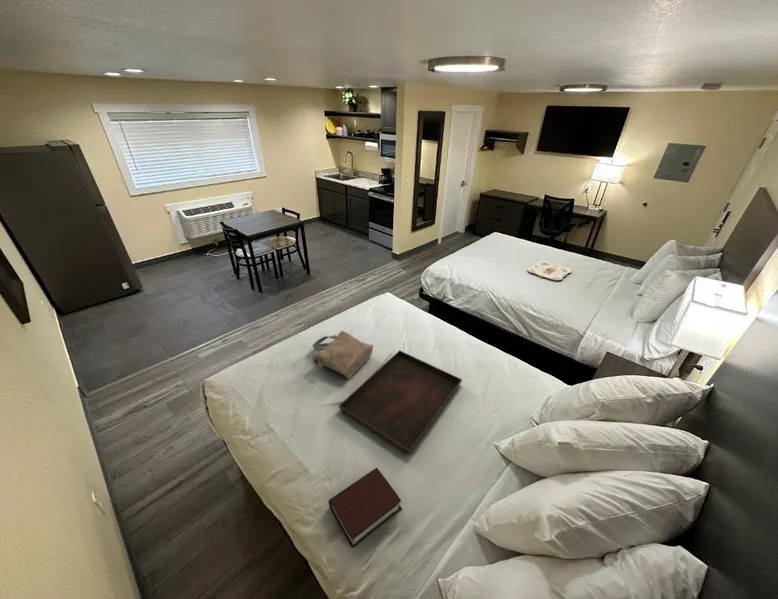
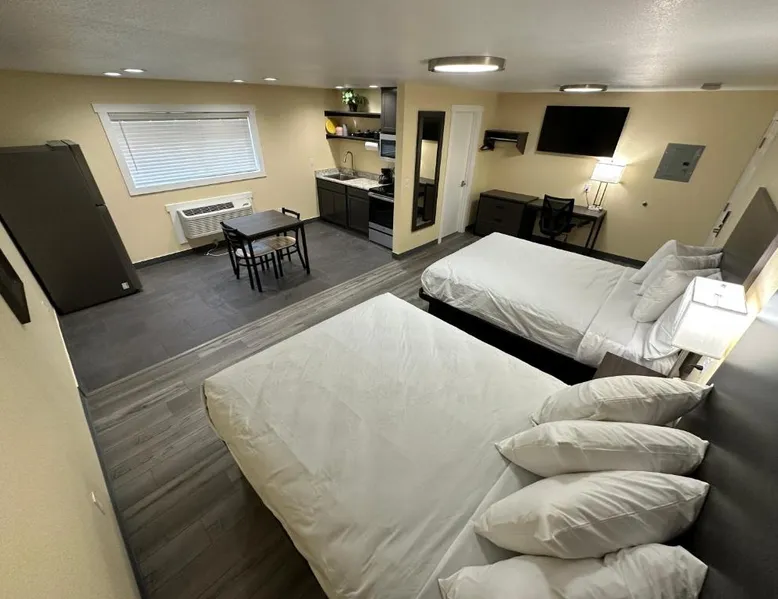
- serving tray [338,350,463,455]
- bible [328,467,403,549]
- serving tray [527,260,573,281]
- tote bag [312,330,374,380]
